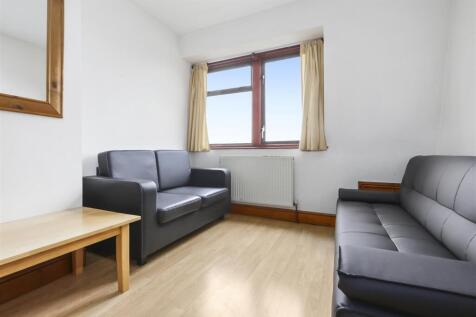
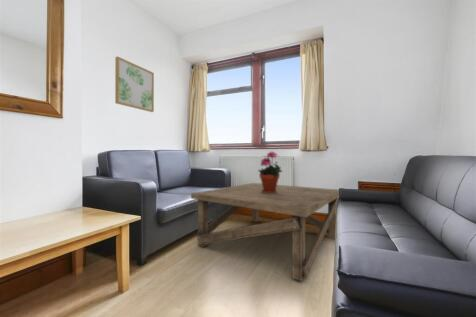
+ wall art [114,55,155,113]
+ coffee table [190,182,340,282]
+ potted plant [257,150,283,194]
